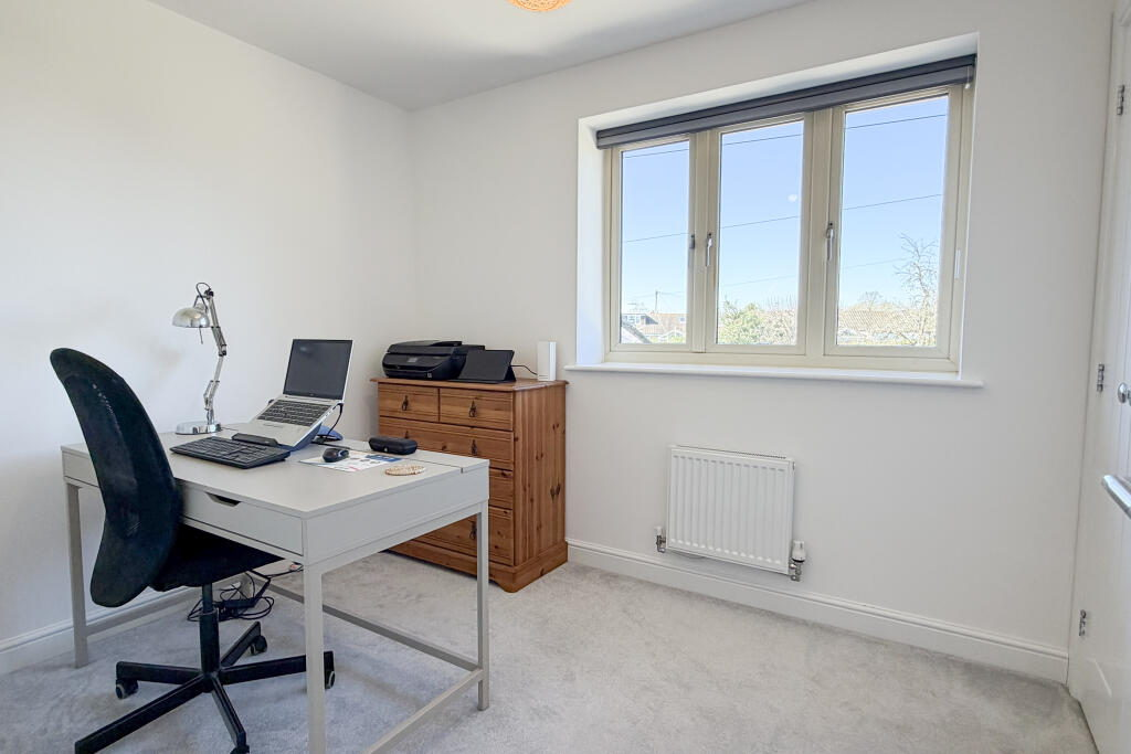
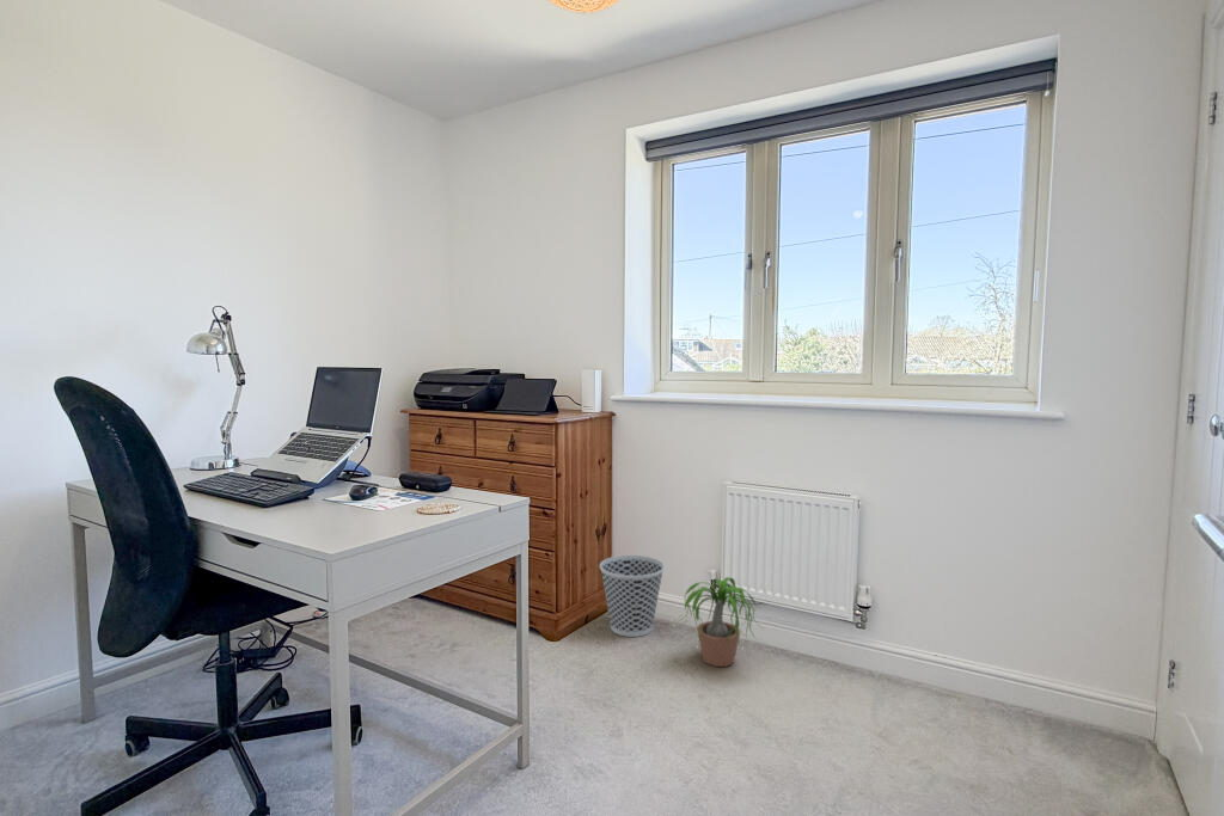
+ potted plant [674,576,764,668]
+ wastebasket [599,554,666,638]
